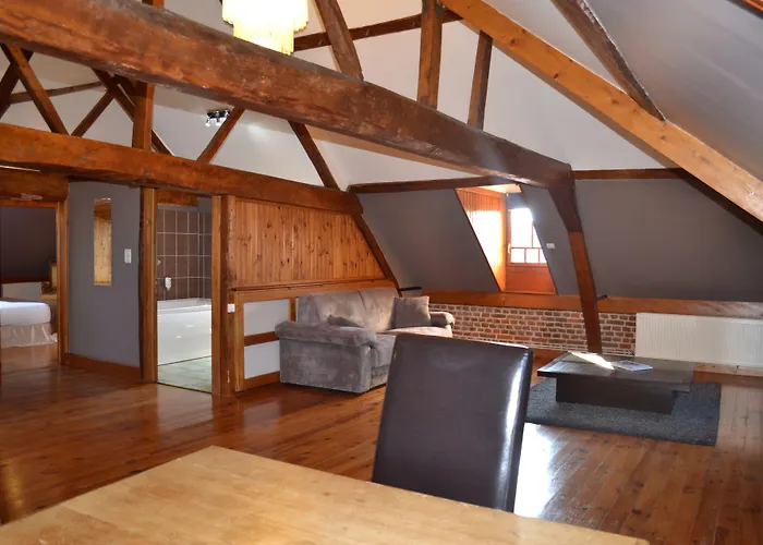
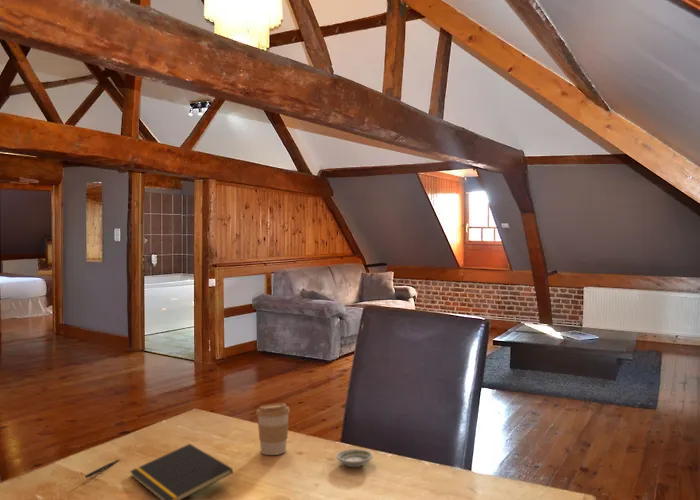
+ saucer [335,448,374,468]
+ notepad [129,443,234,500]
+ coffee cup [255,402,291,456]
+ pen [84,458,121,479]
